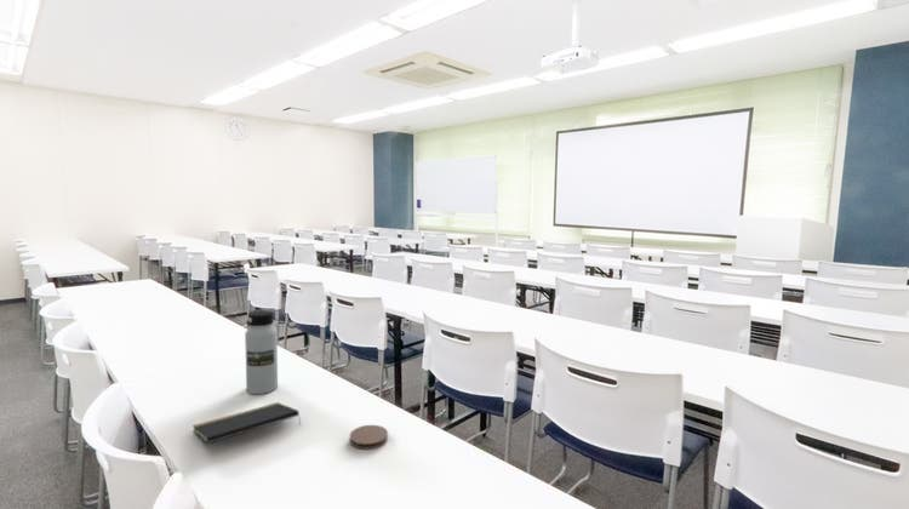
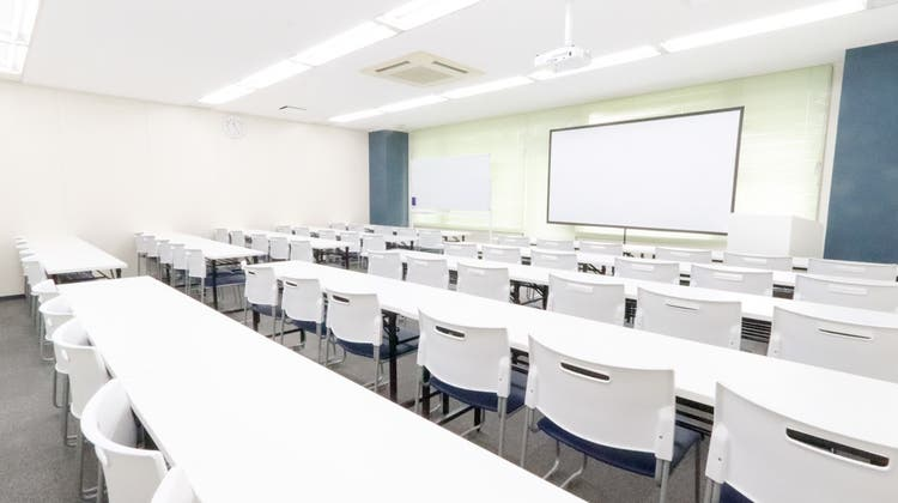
- notepad [191,401,302,445]
- coaster [349,424,389,450]
- water bottle [244,310,279,395]
